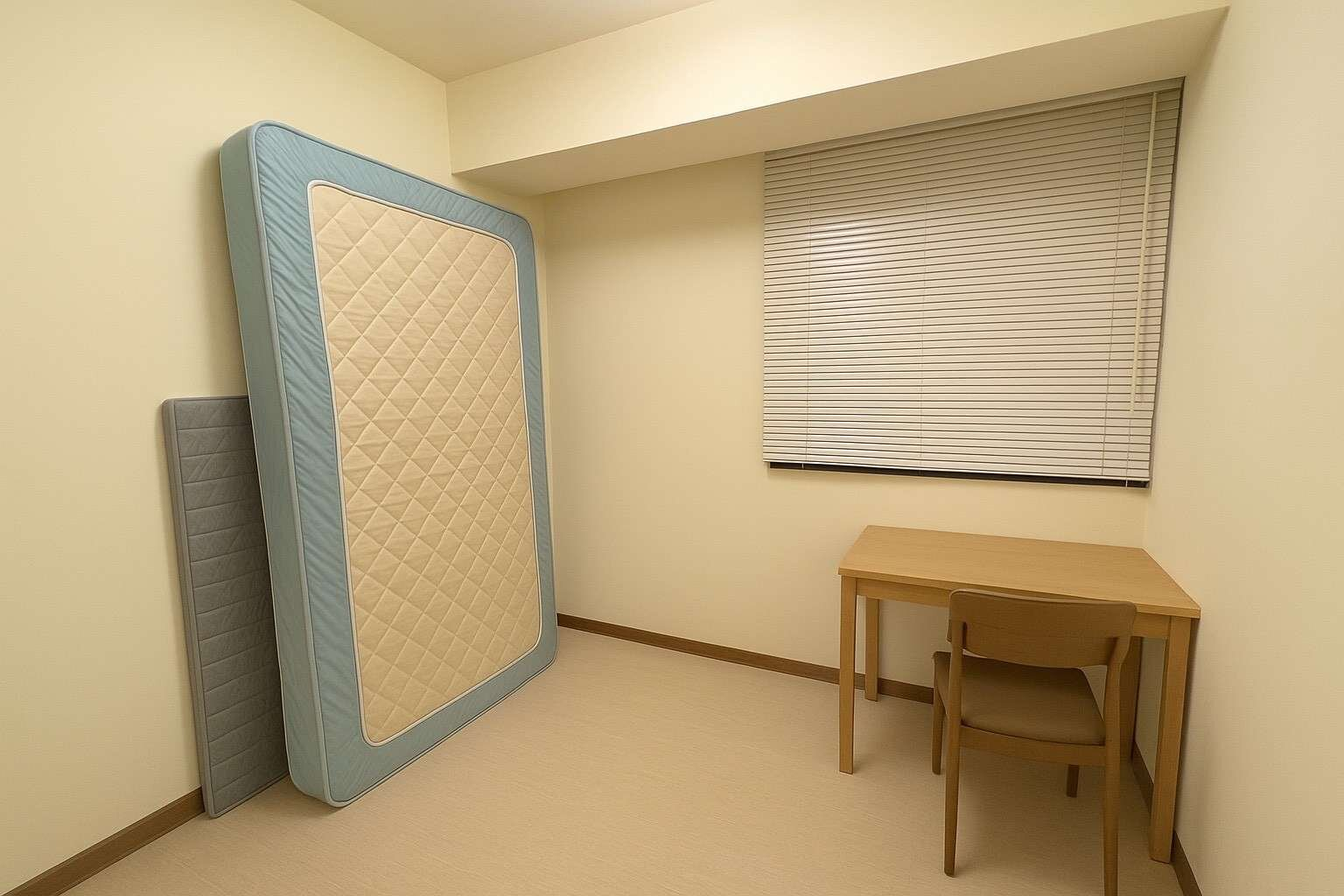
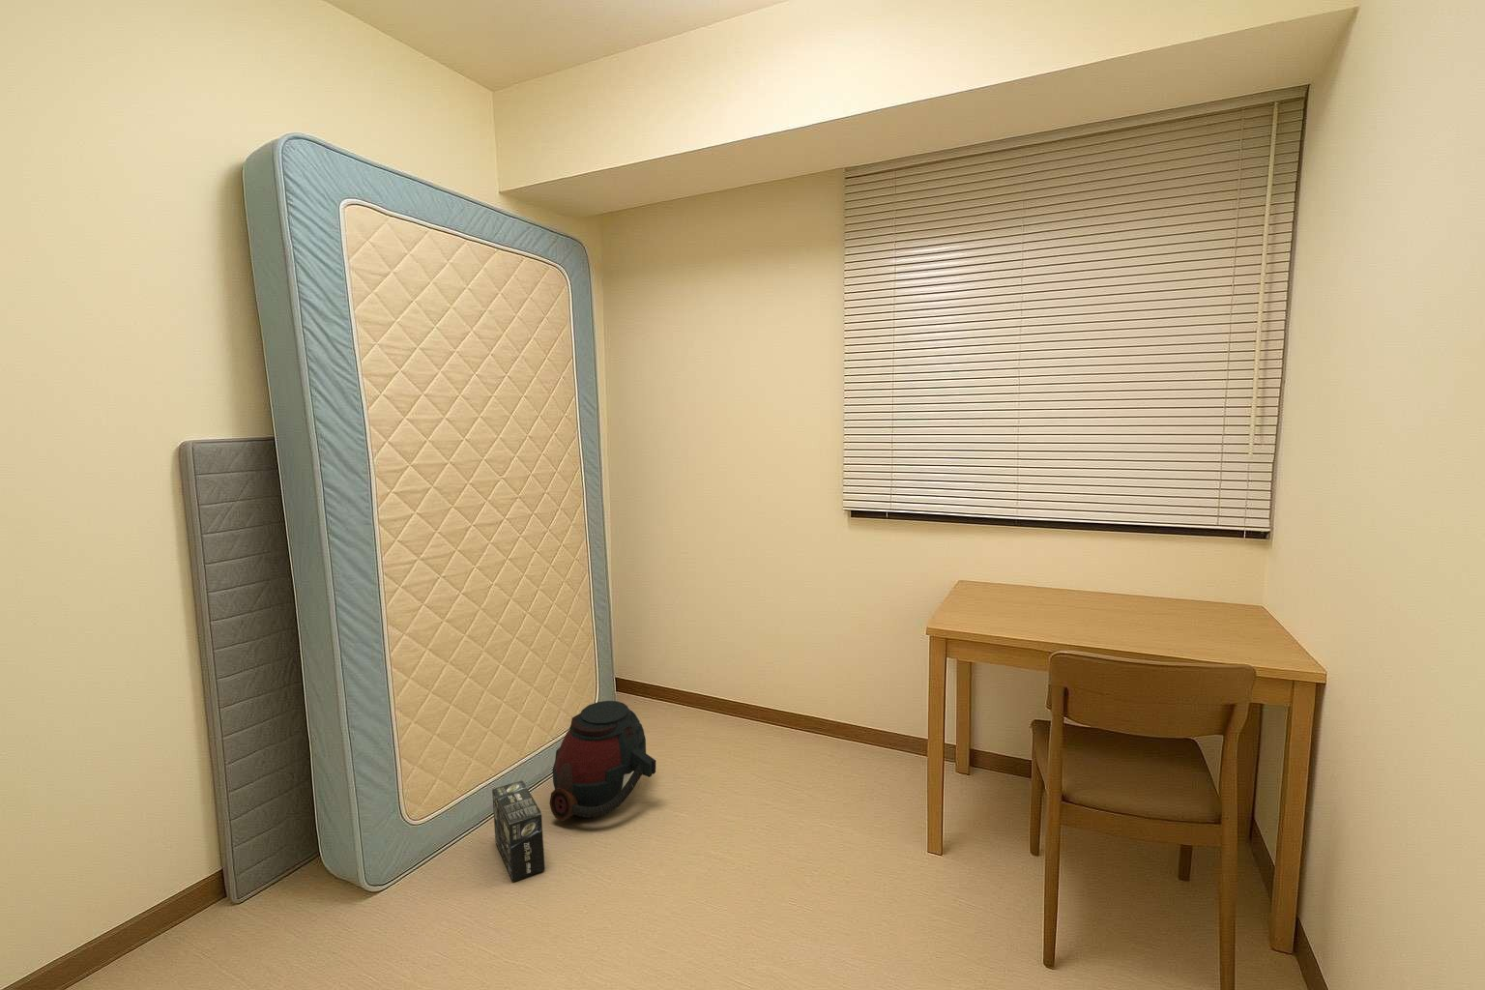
+ box [491,779,546,883]
+ helmet [548,701,656,823]
